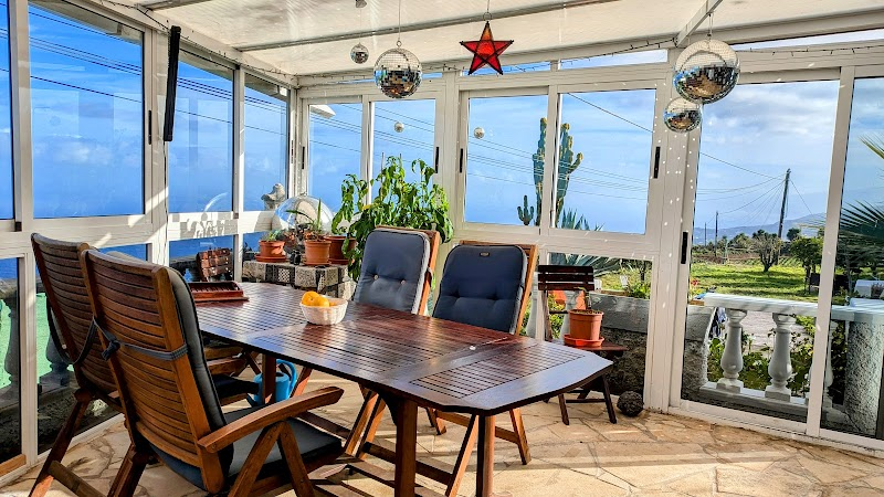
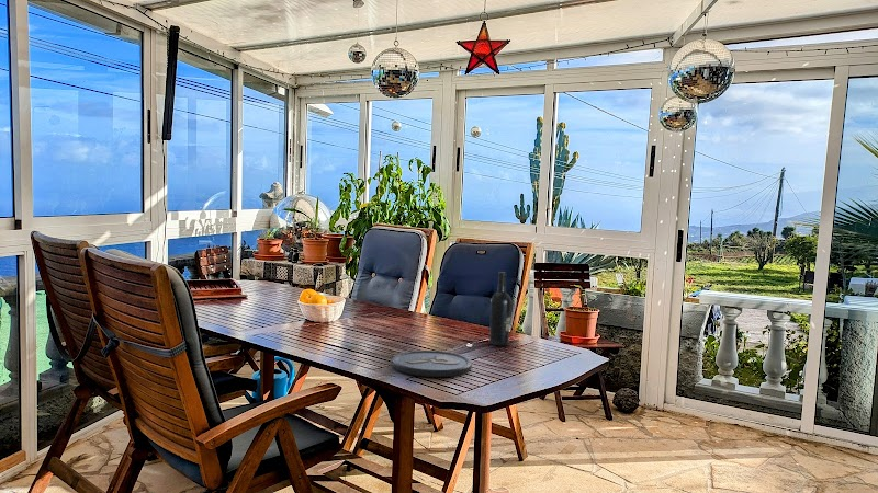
+ wine bottle [488,271,513,347]
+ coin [392,349,473,378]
